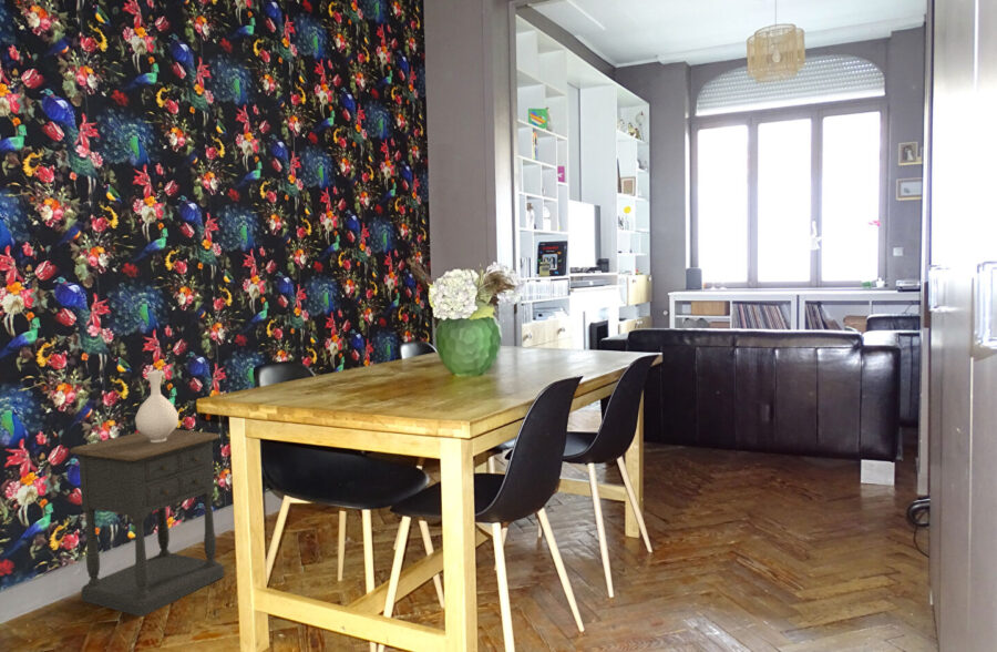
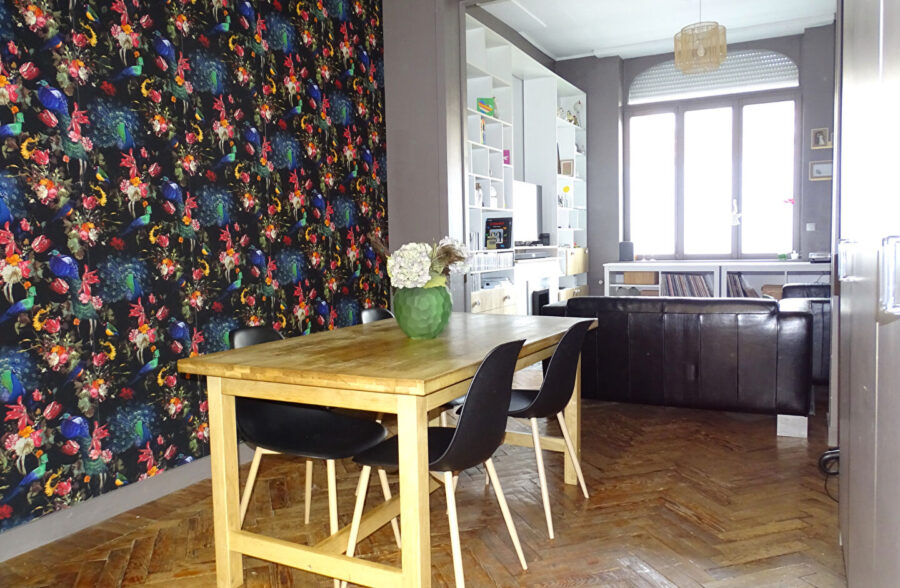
- nightstand [69,428,225,618]
- vase [134,370,179,442]
